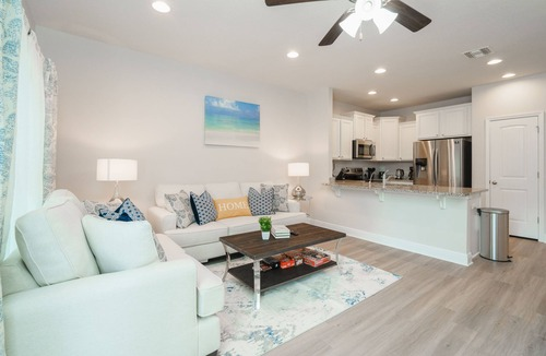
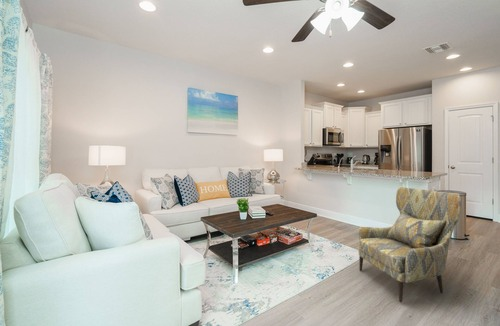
+ armchair [357,186,462,303]
